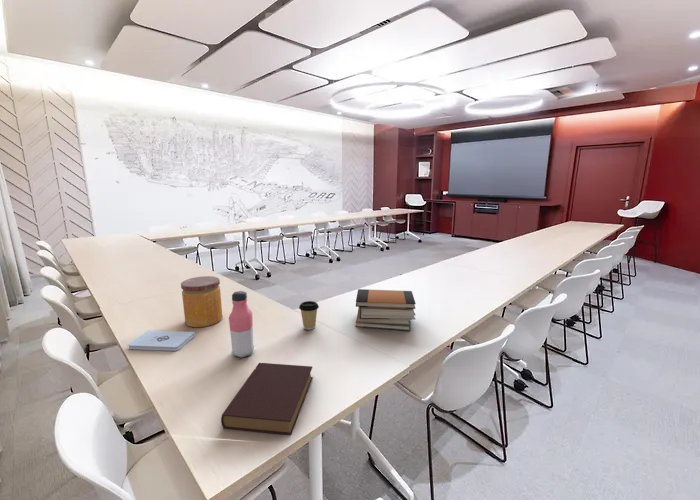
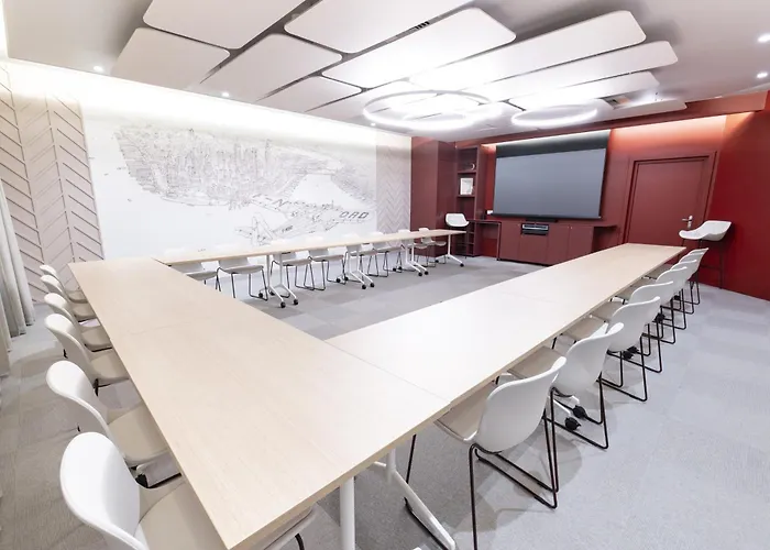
- water bottle [228,290,255,359]
- notepad [127,330,196,352]
- book stack [355,288,417,332]
- book [220,362,314,436]
- jar [180,275,223,328]
- coffee cup [298,300,320,331]
